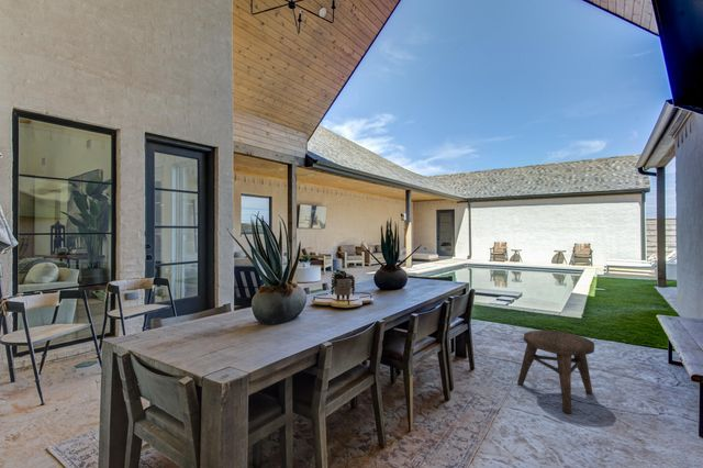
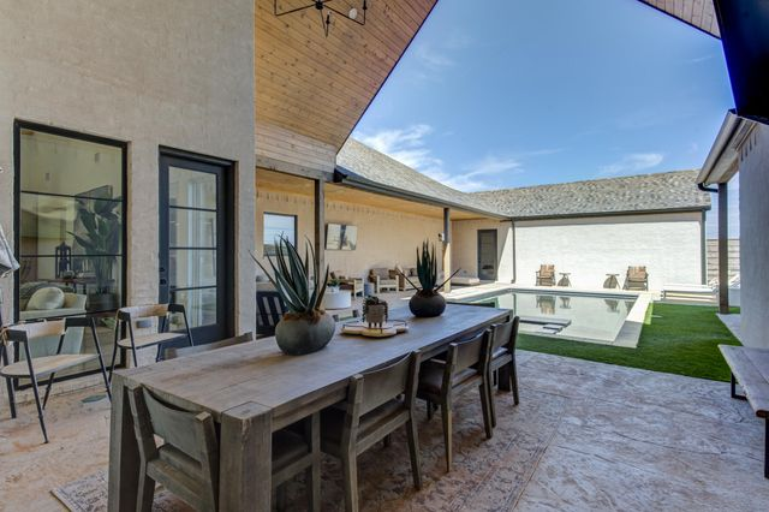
- stool [516,330,595,415]
